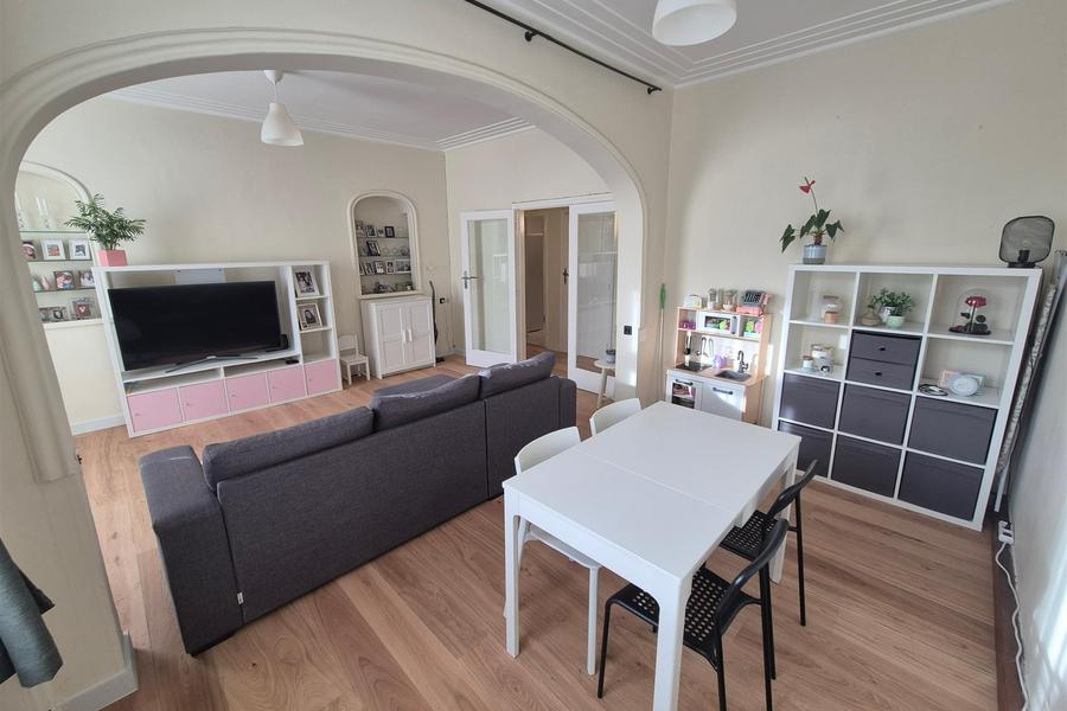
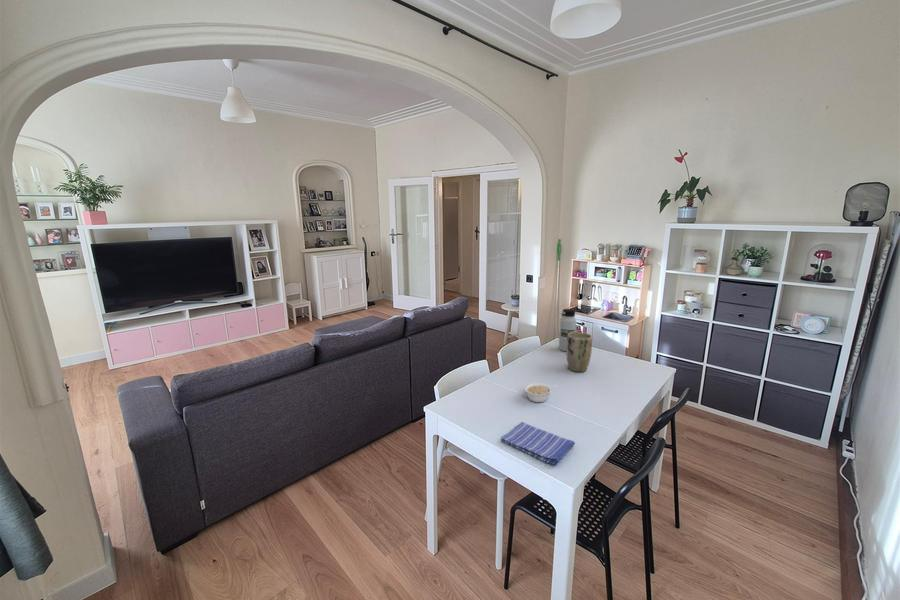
+ plant pot [566,331,593,373]
+ dish towel [500,421,576,466]
+ water bottle [558,308,577,352]
+ legume [524,382,558,403]
